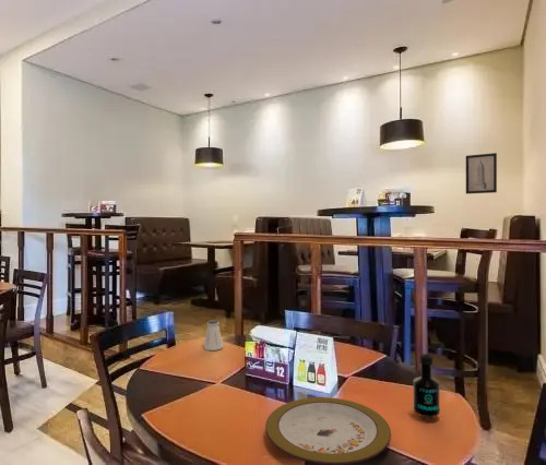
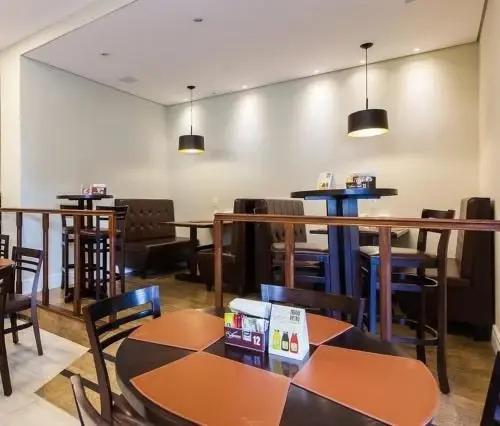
- bottle [412,353,441,418]
- wall art [465,152,498,195]
- saltshaker [203,319,224,351]
- plate [264,396,392,465]
